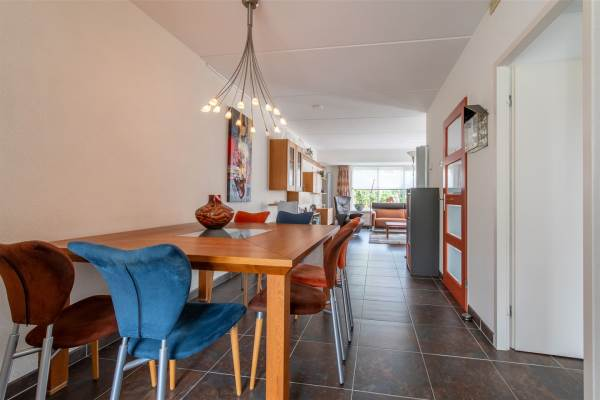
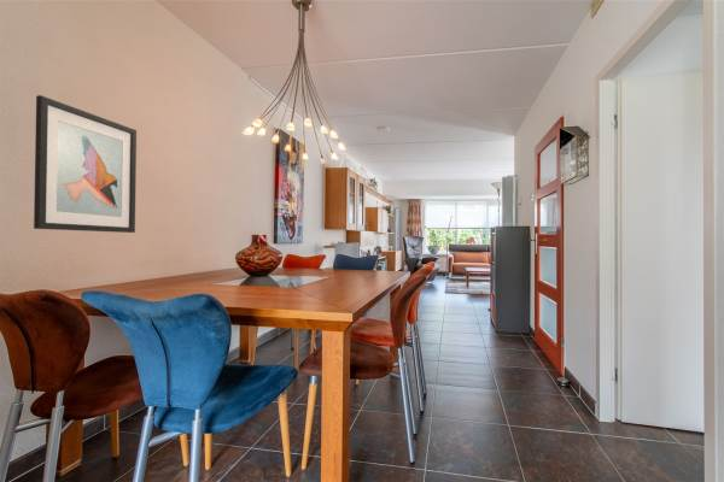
+ wall art [33,94,138,234]
